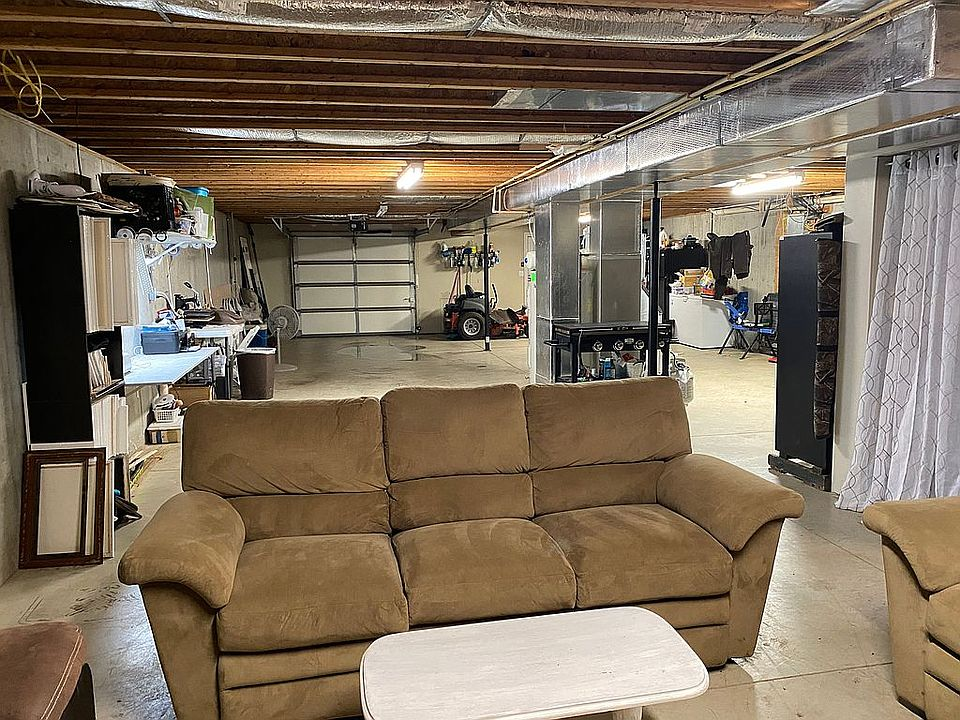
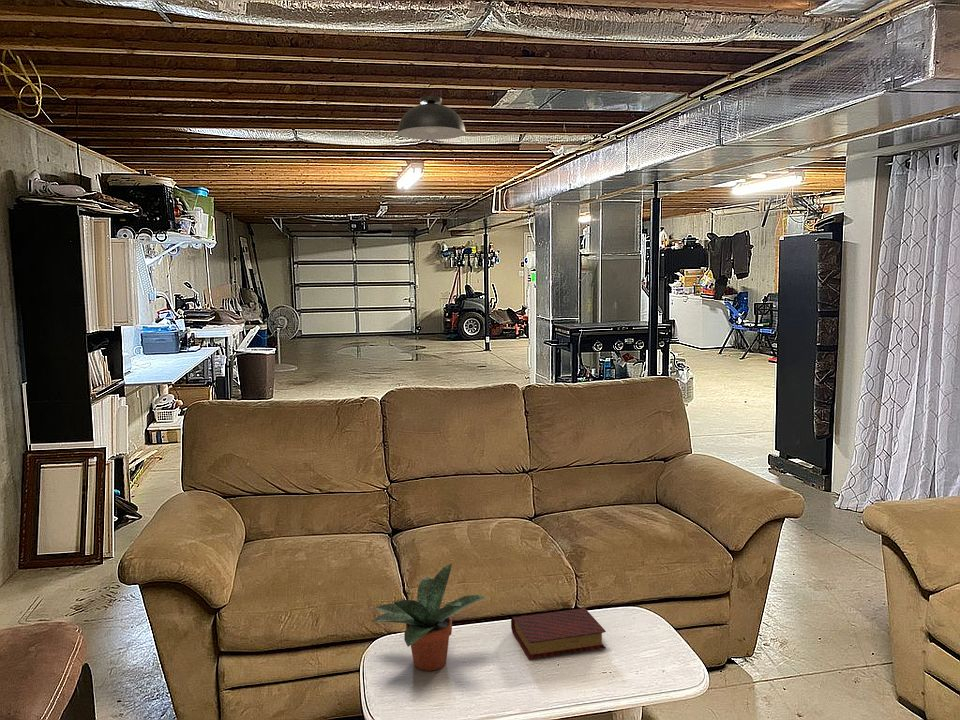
+ potted plant [372,563,487,672]
+ light fixture [397,95,466,141]
+ book [510,607,607,660]
